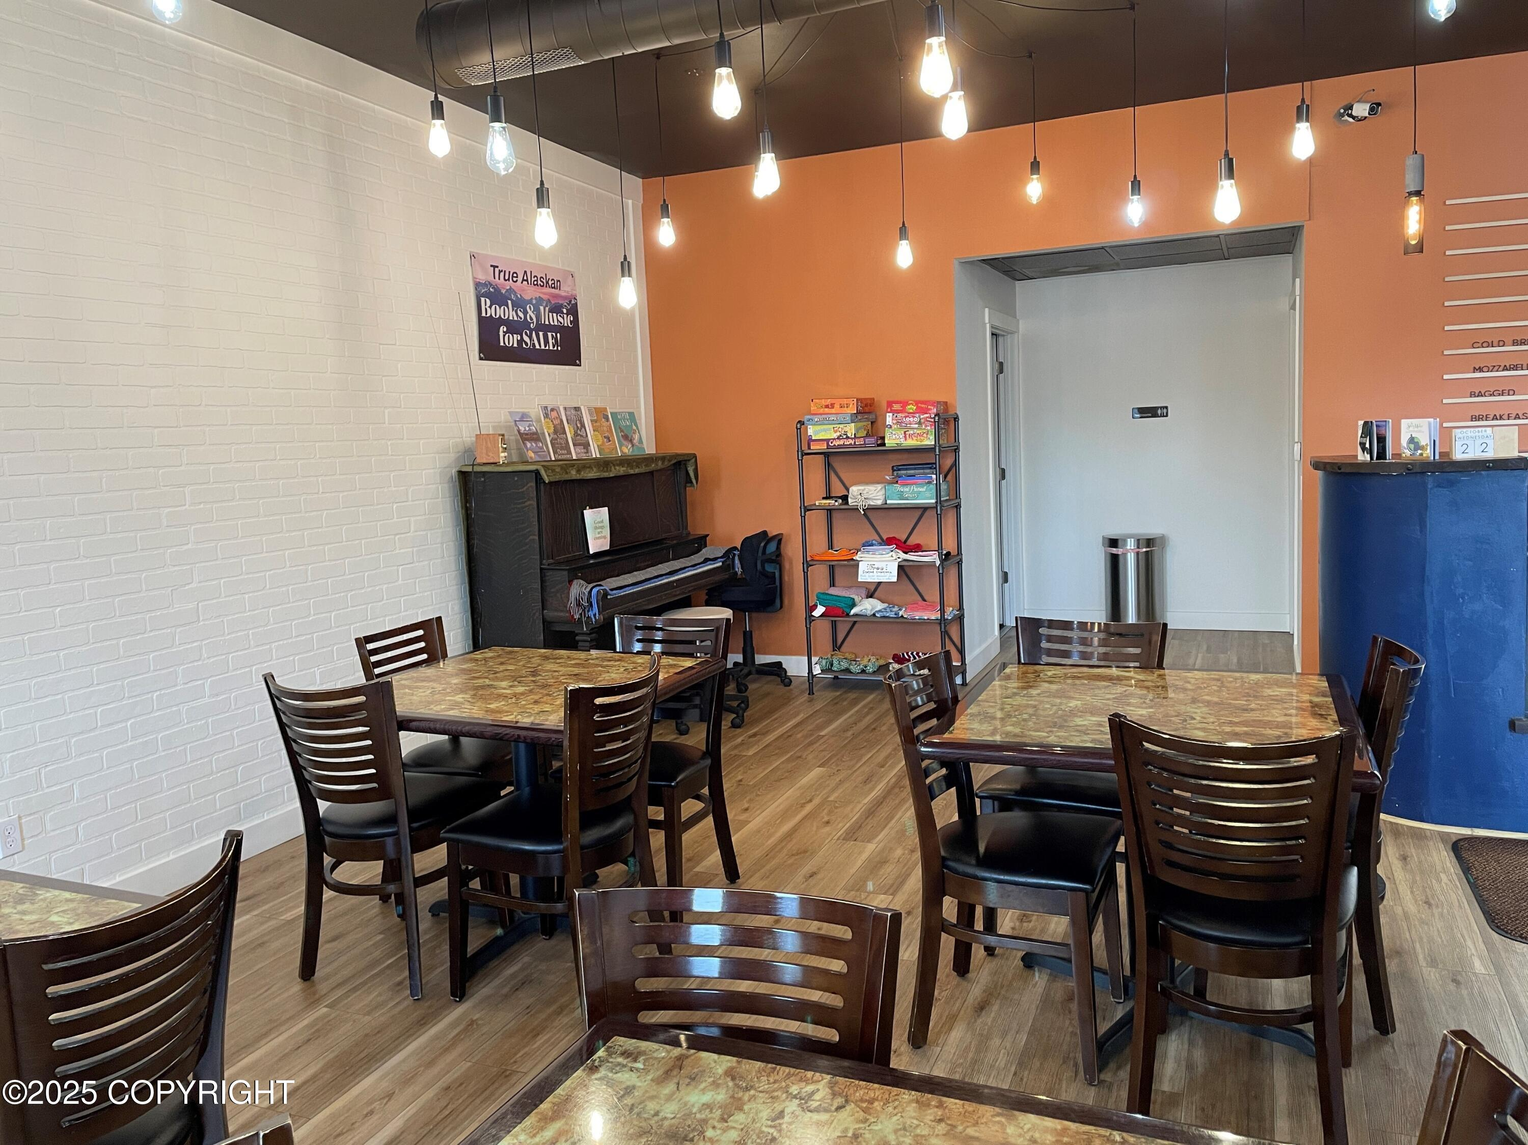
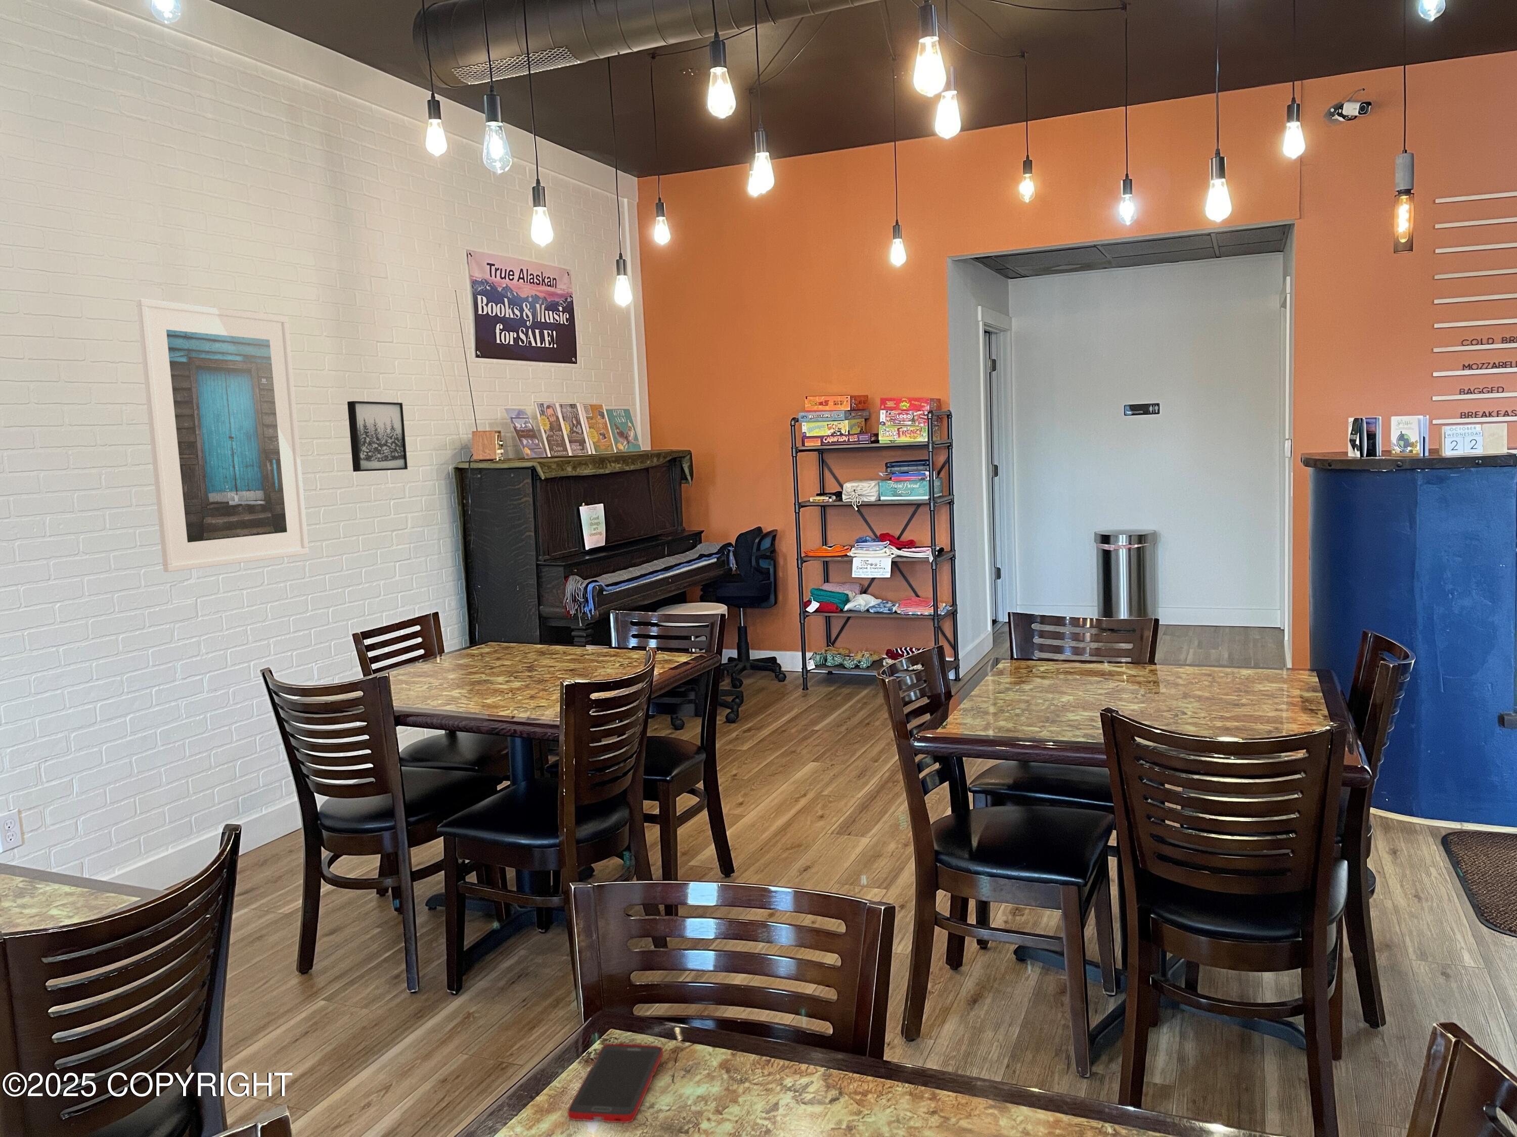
+ wall art [346,401,409,472]
+ cell phone [567,1043,663,1124]
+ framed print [135,299,309,572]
